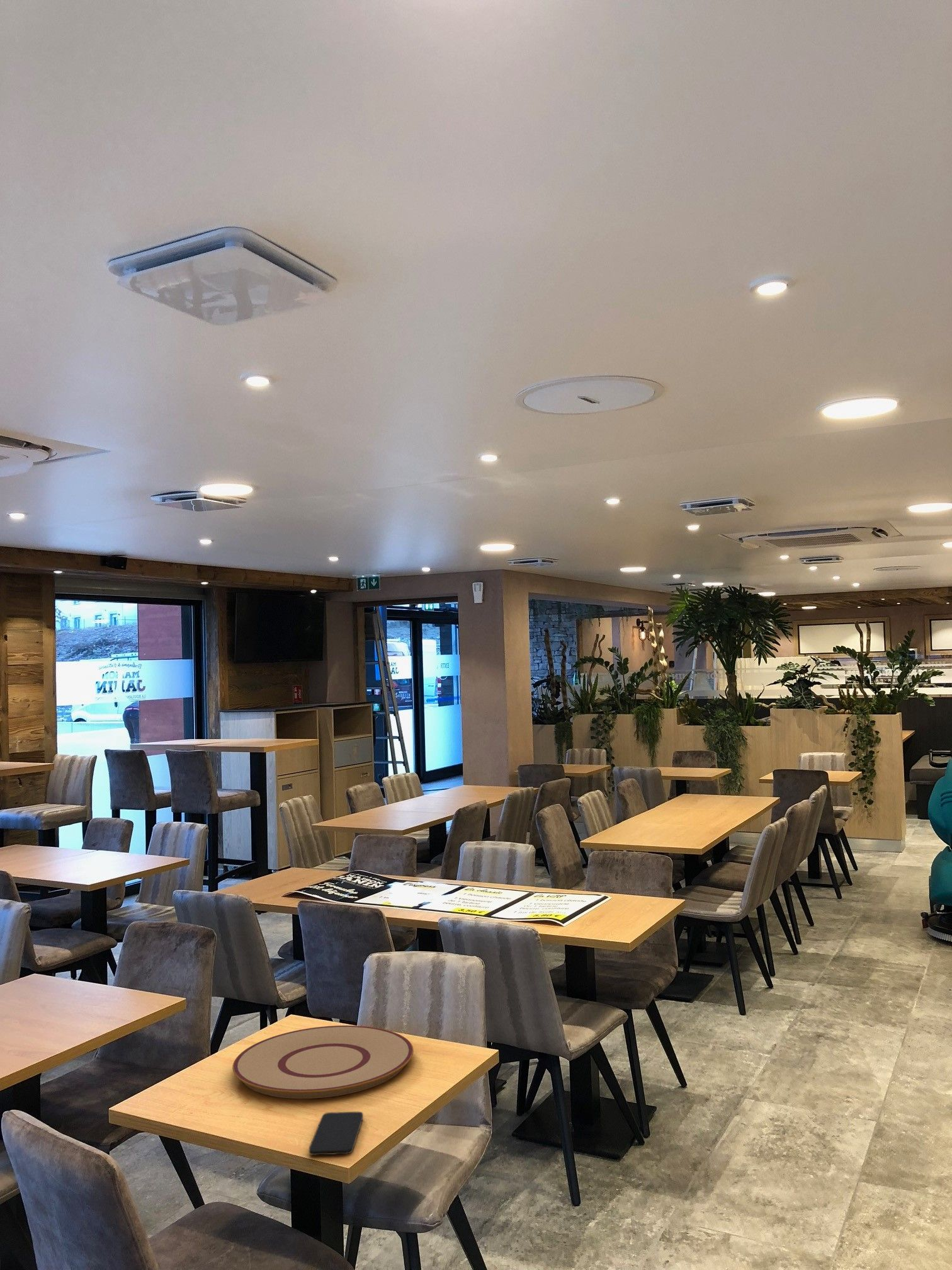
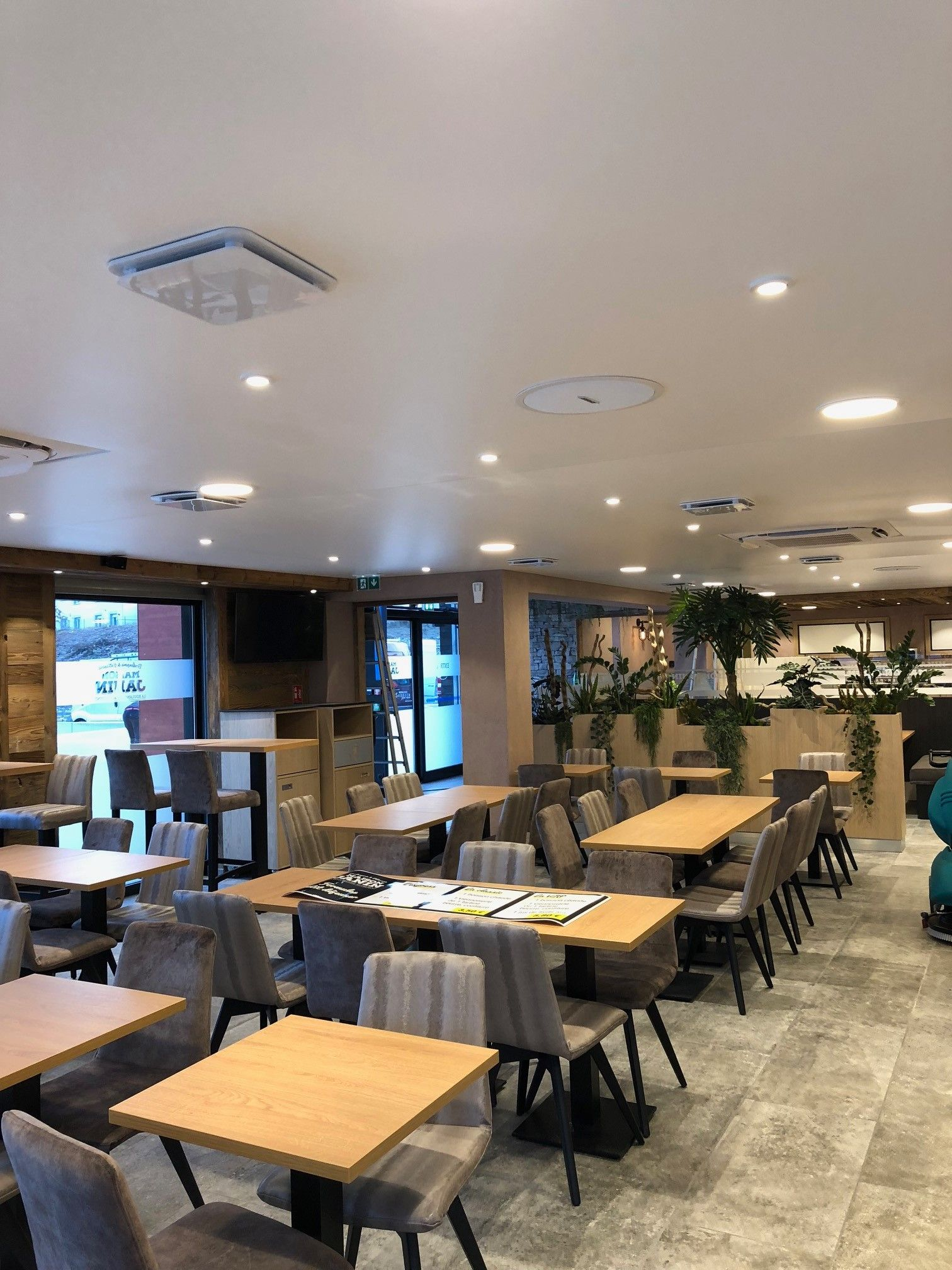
- plate [232,1025,414,1099]
- smartphone [309,1111,364,1156]
